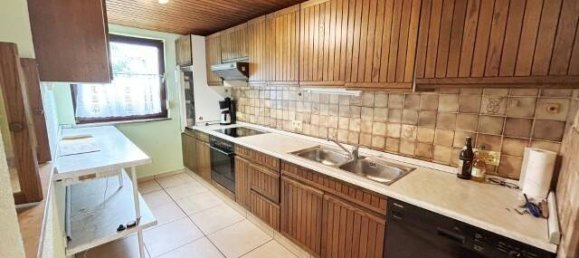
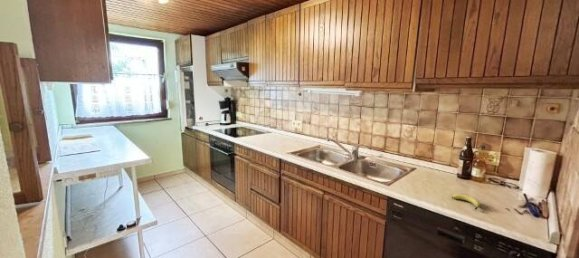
+ fruit [451,193,481,210]
